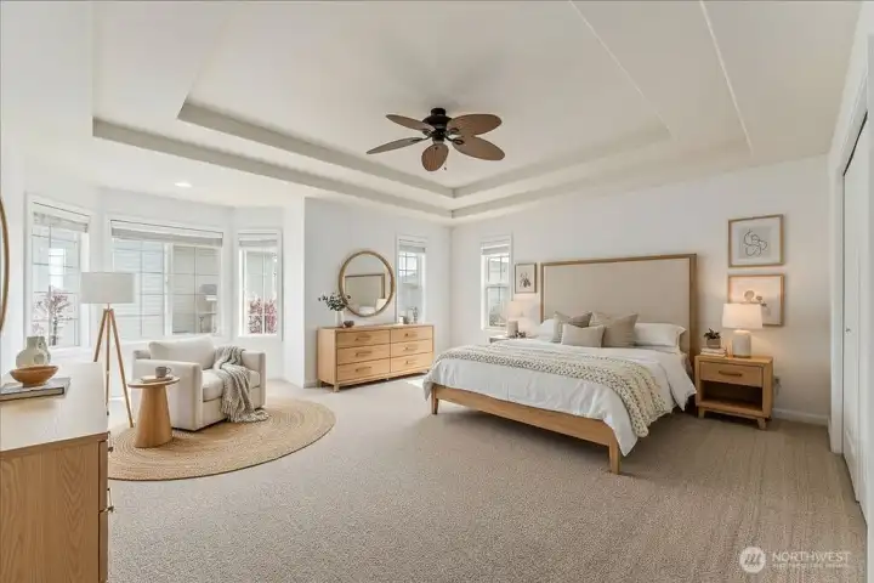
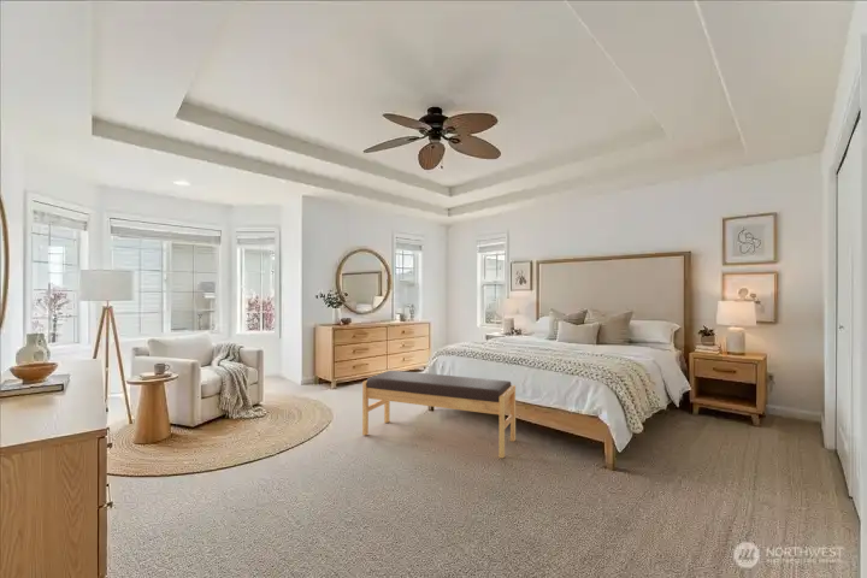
+ bench [361,370,517,460]
